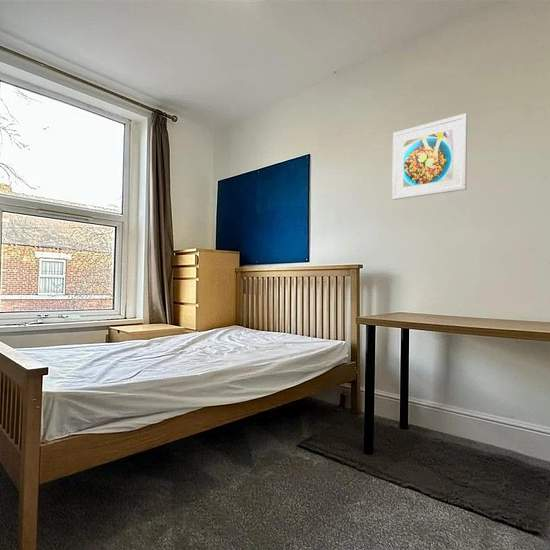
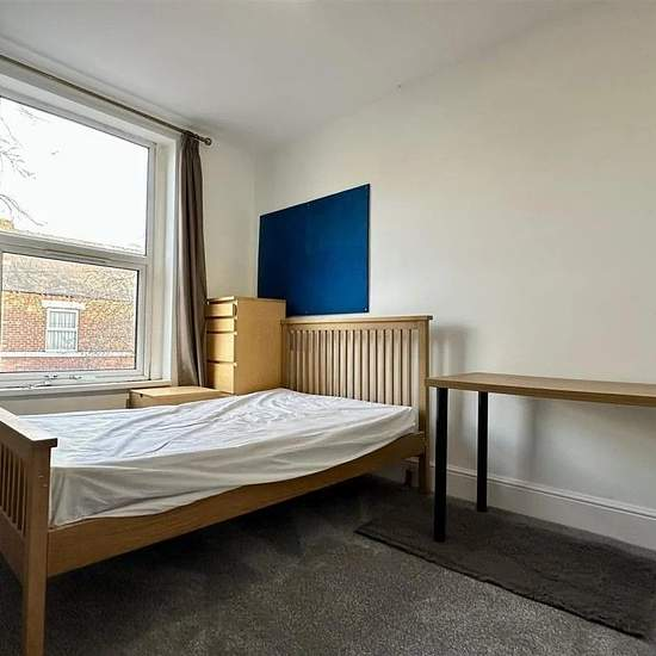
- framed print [391,112,468,201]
